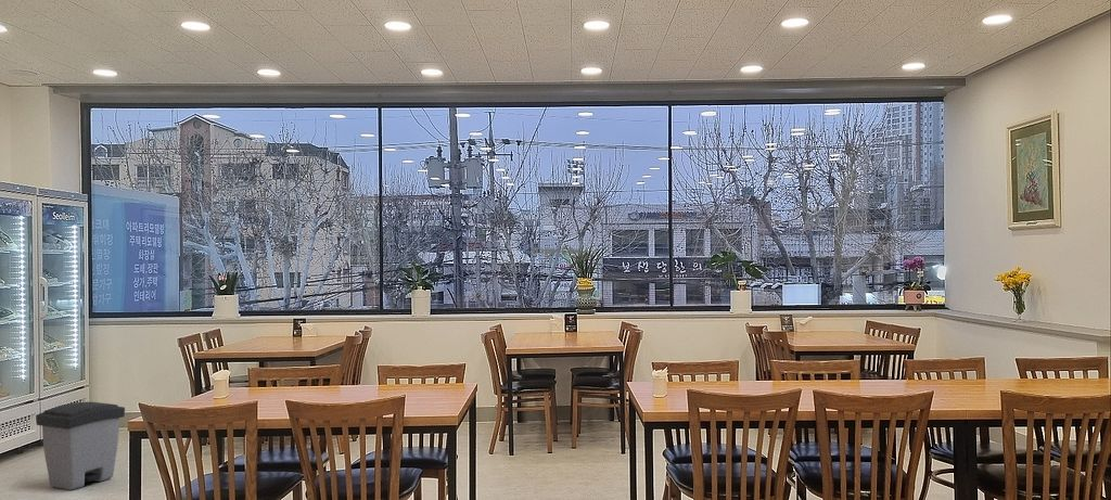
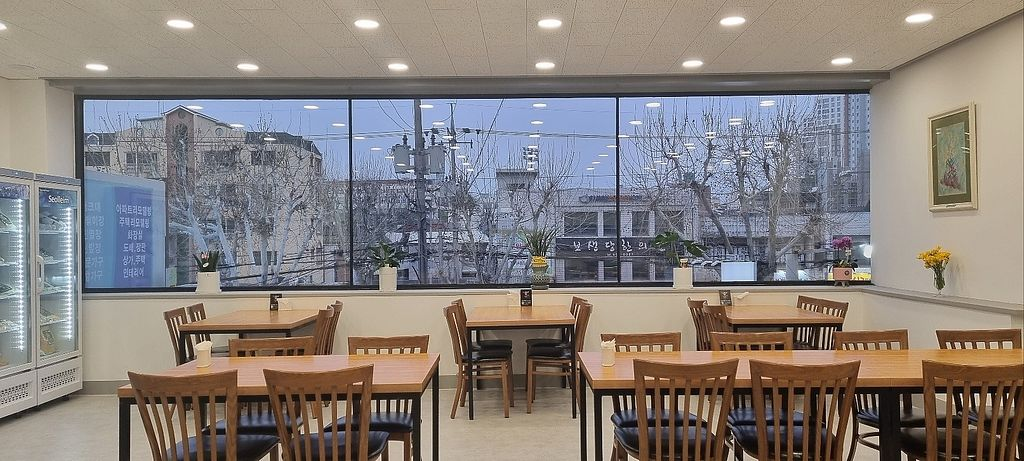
- trash can [35,401,126,491]
